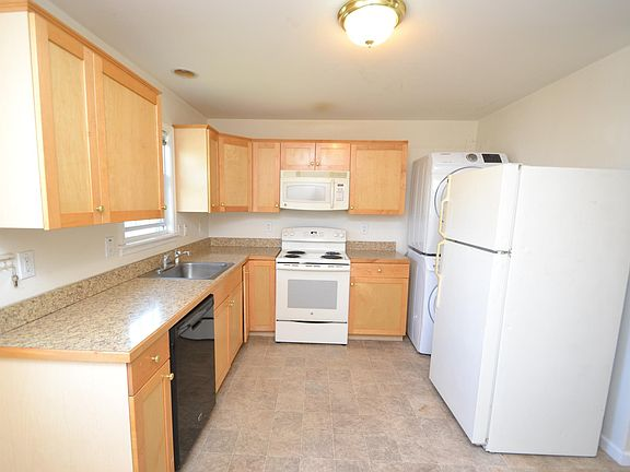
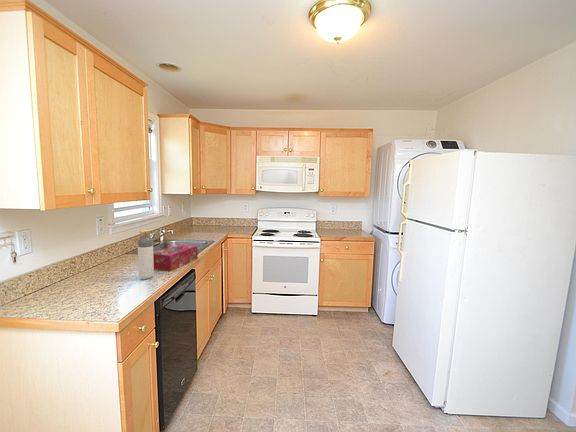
+ bottle [137,229,155,280]
+ tissue box [153,243,199,272]
